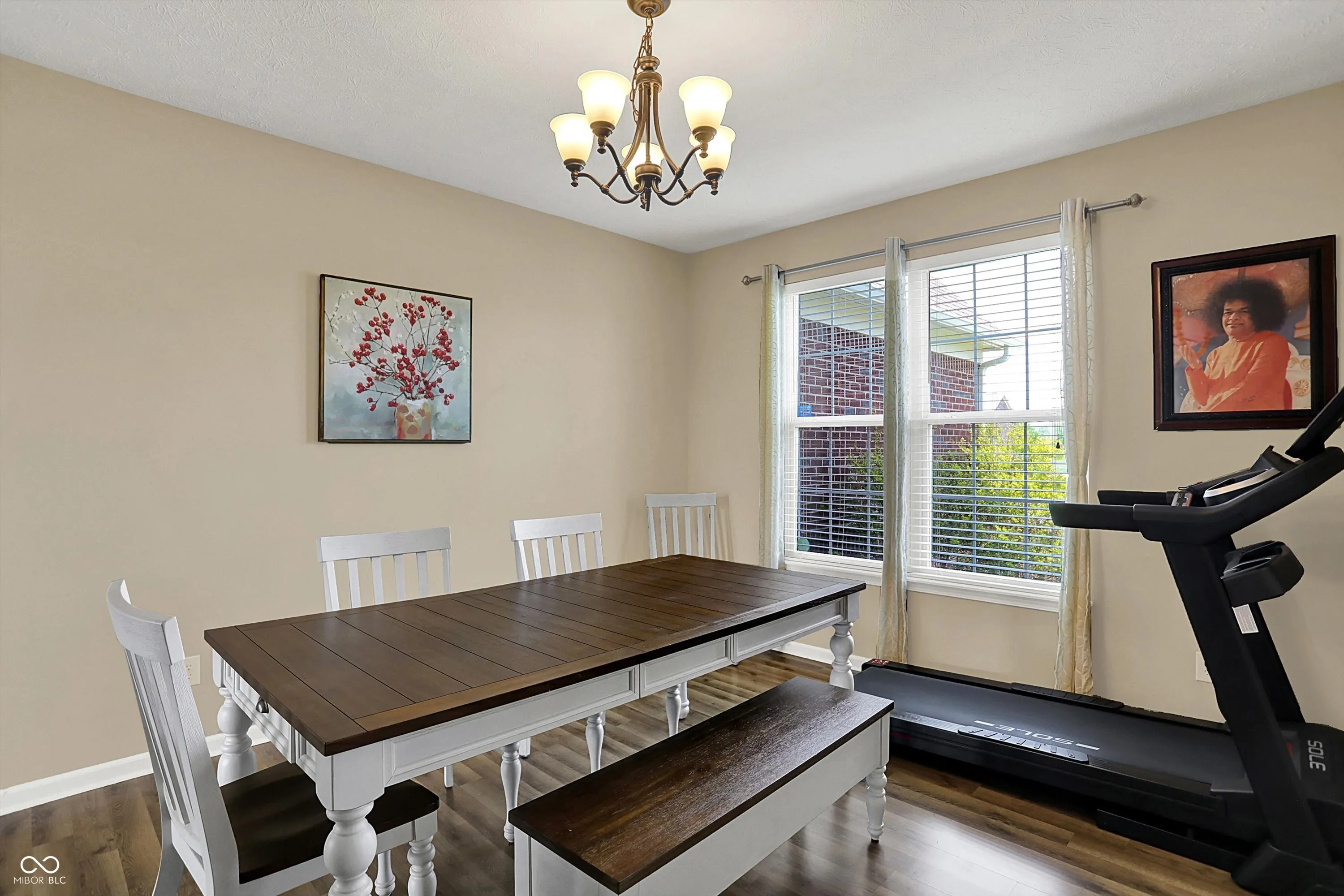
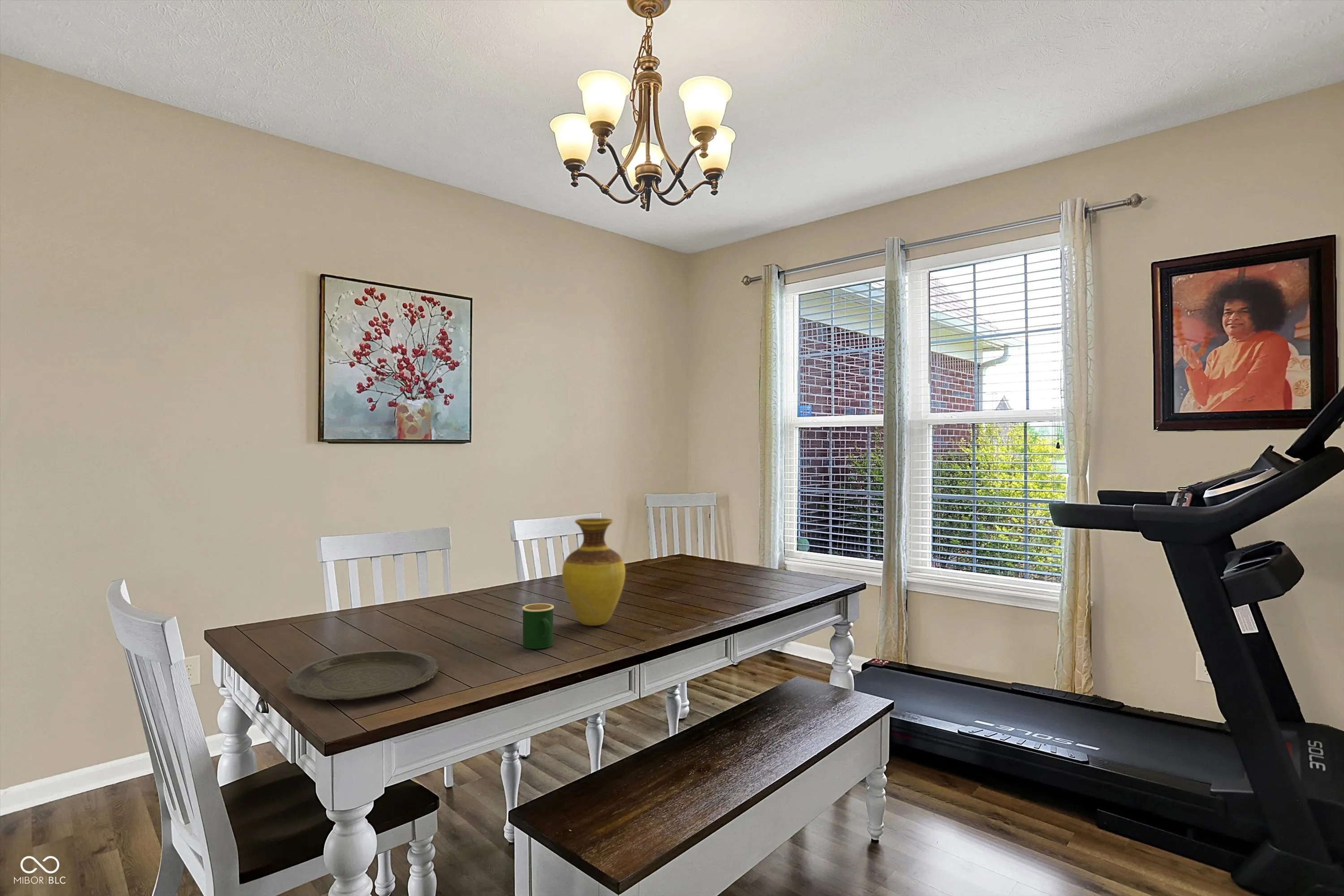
+ mug [521,603,554,649]
+ vase [562,518,626,626]
+ plate [286,649,439,701]
